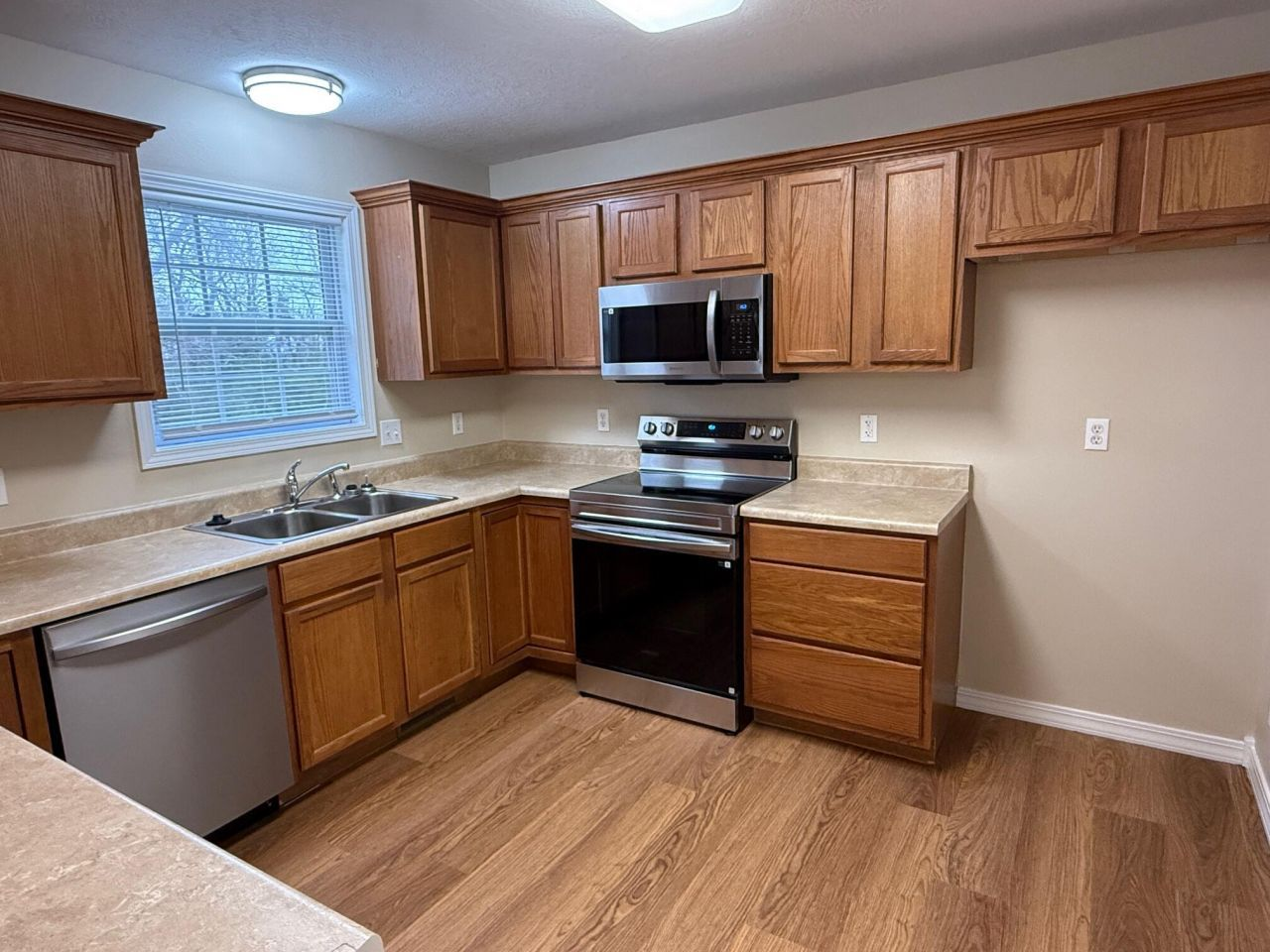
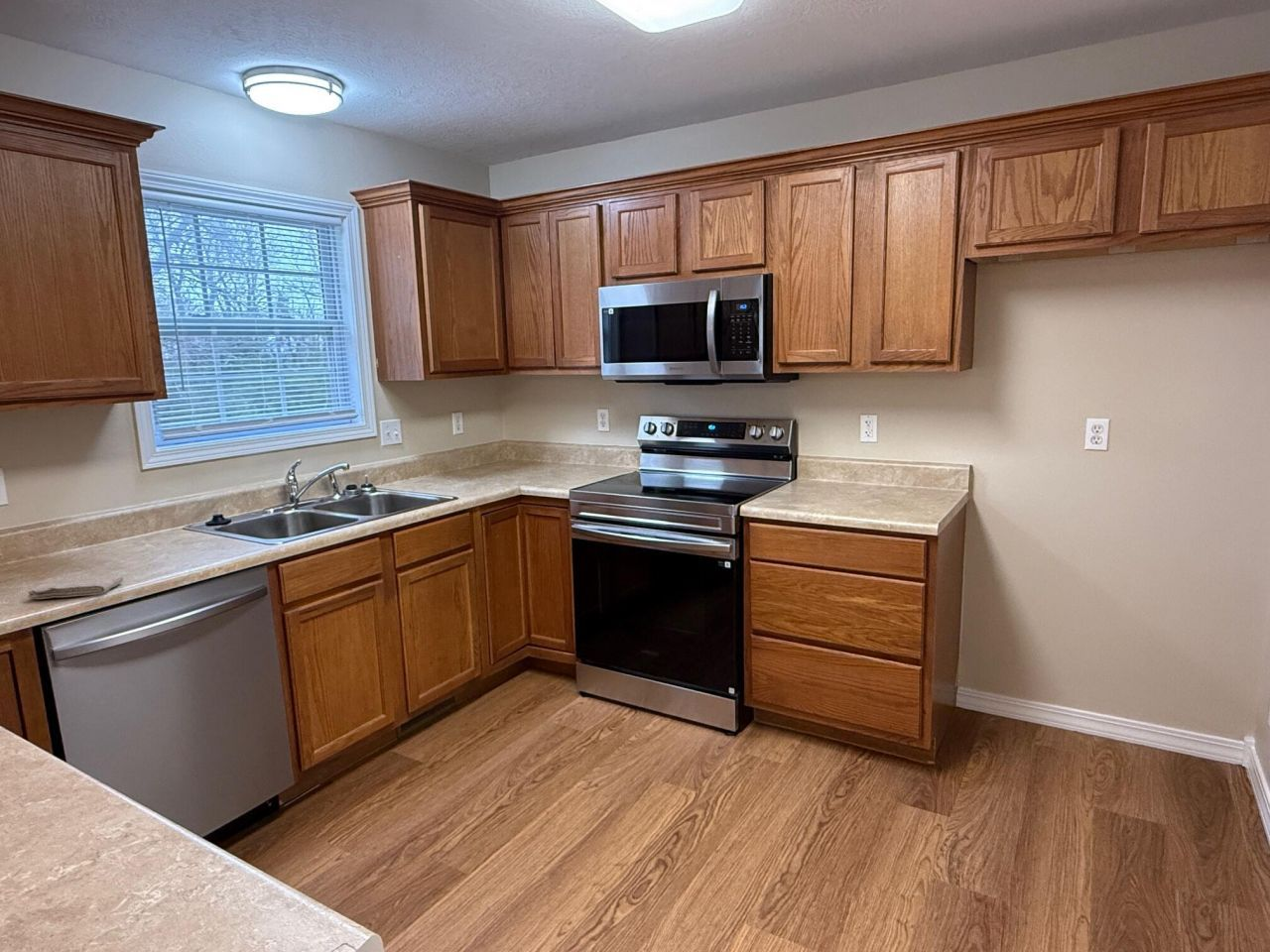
+ washcloth [27,574,124,600]
